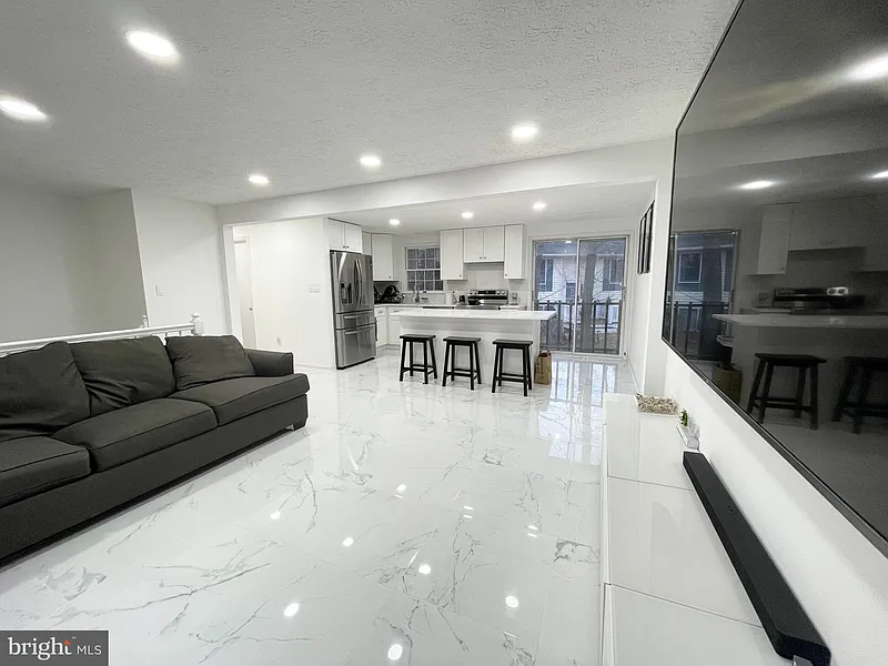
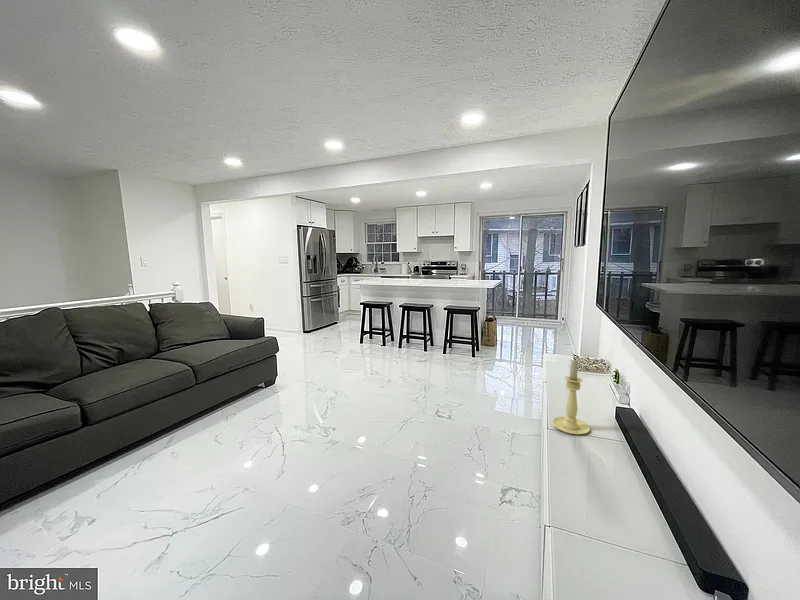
+ candle holder [551,359,591,436]
